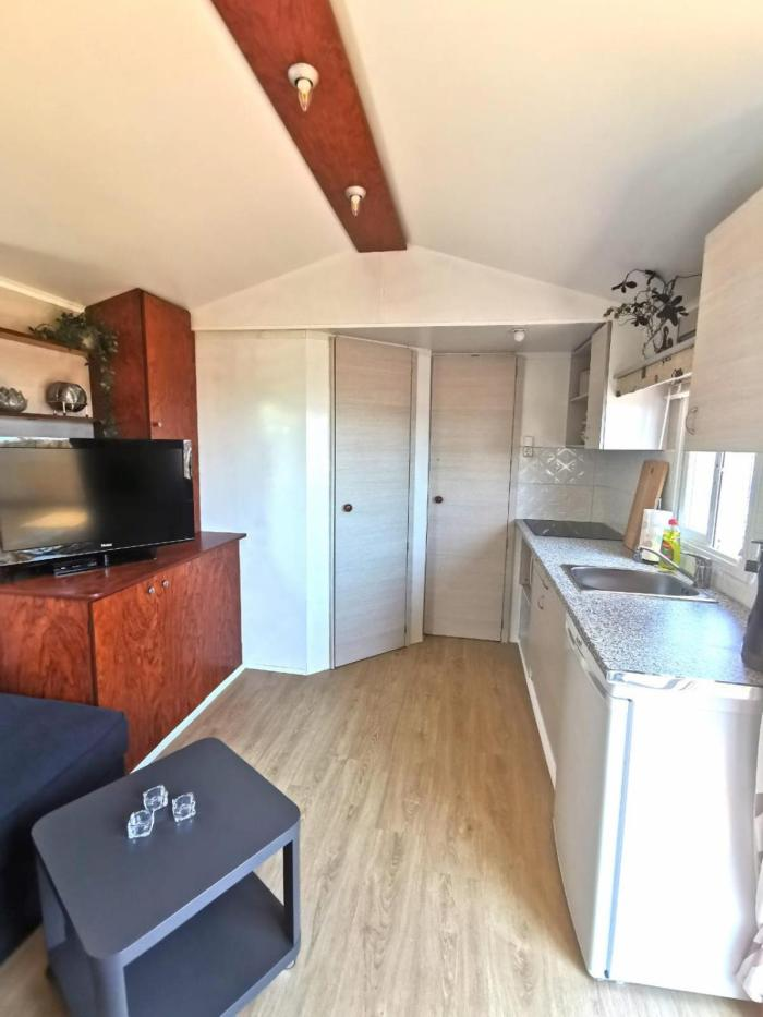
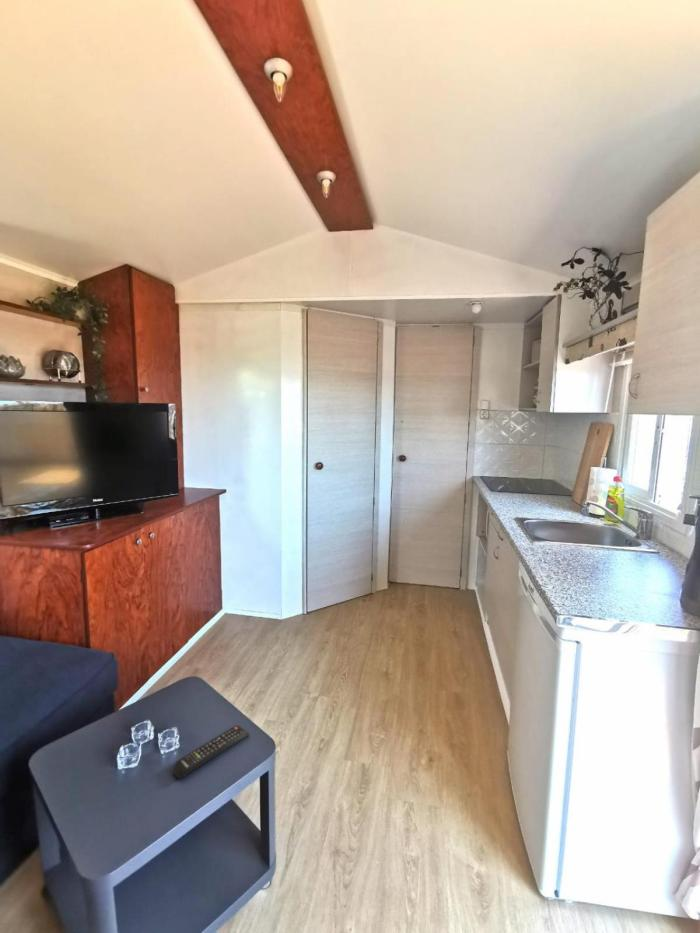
+ remote control [172,724,250,780]
